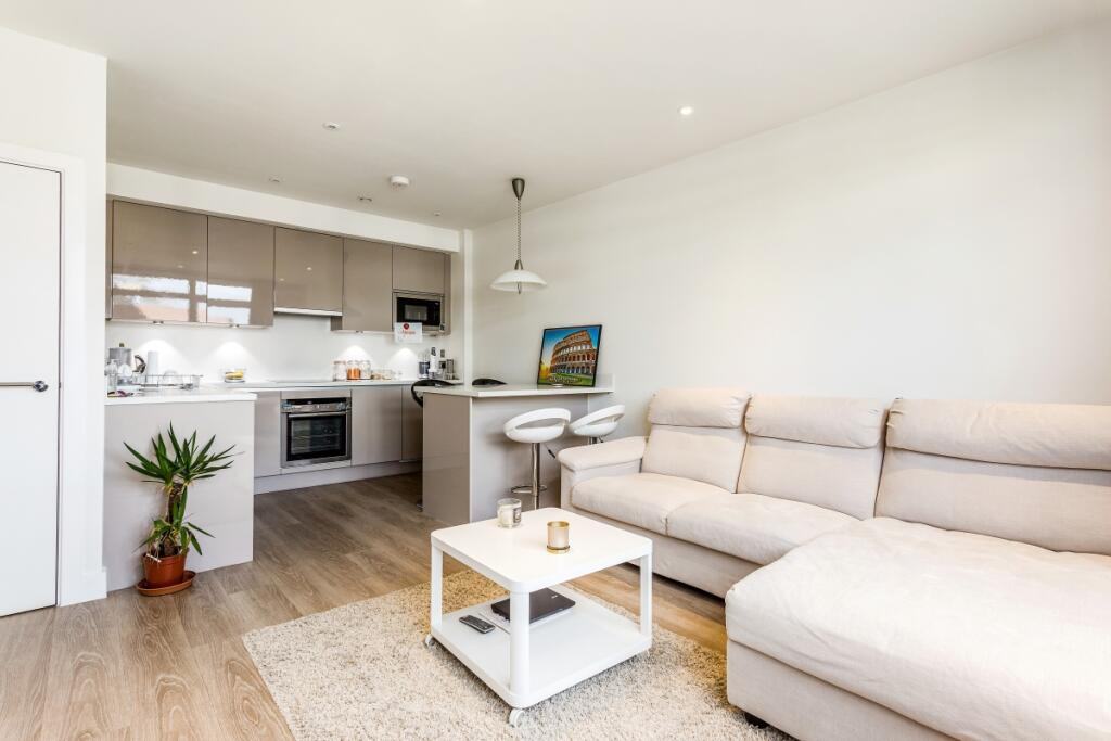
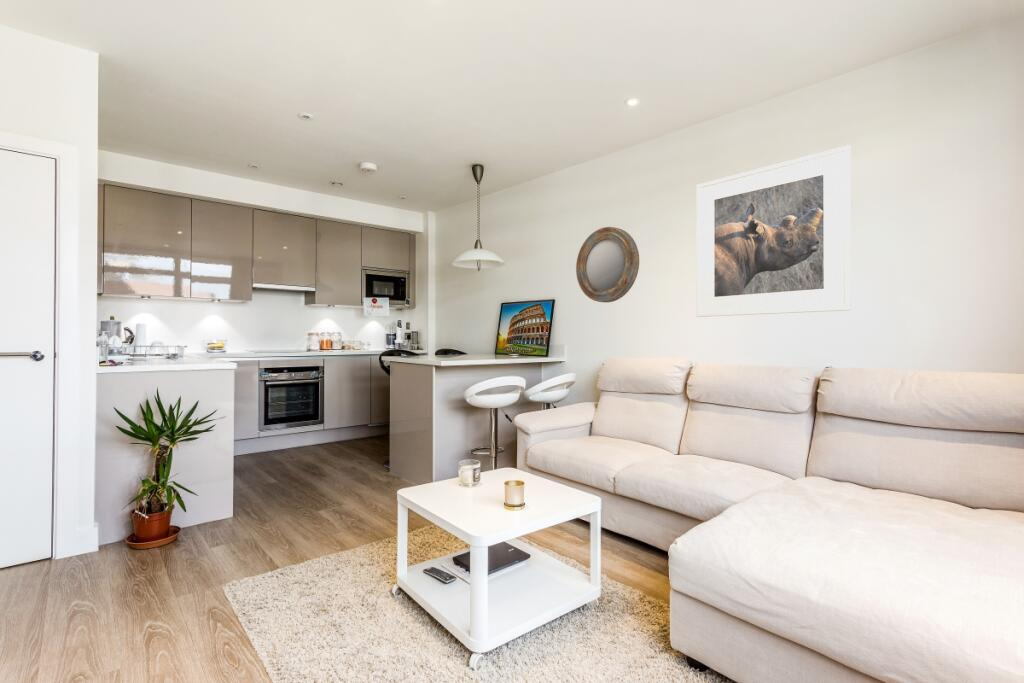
+ home mirror [575,226,640,304]
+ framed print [695,144,852,318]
